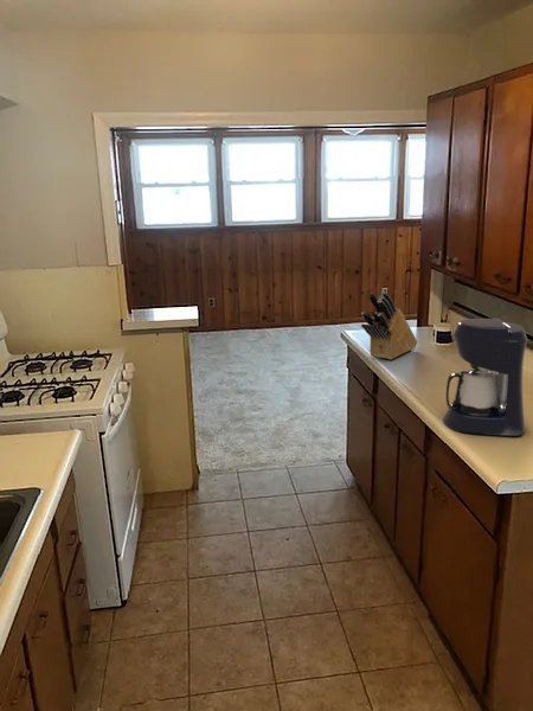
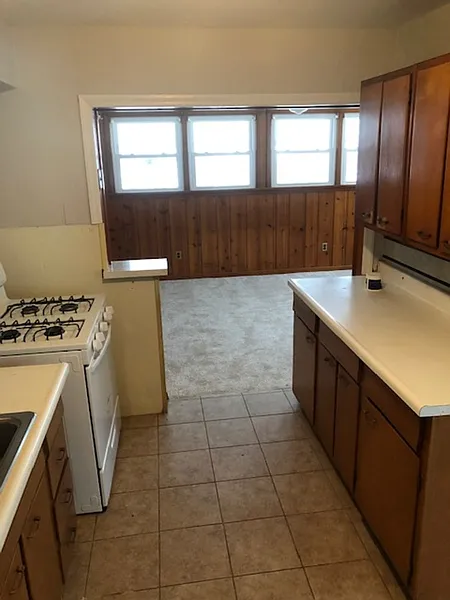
- coffee maker [442,318,528,437]
- knife block [360,290,418,360]
